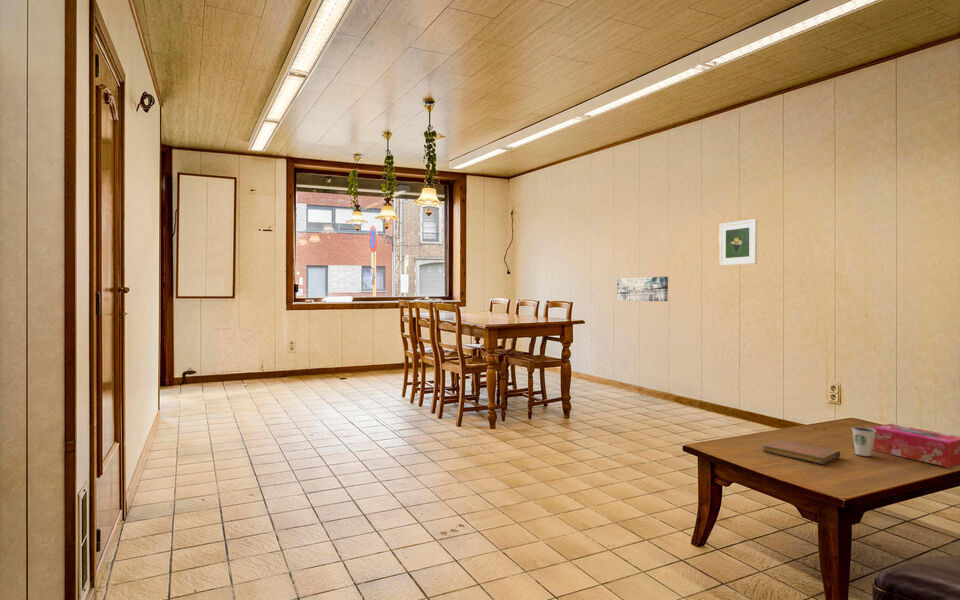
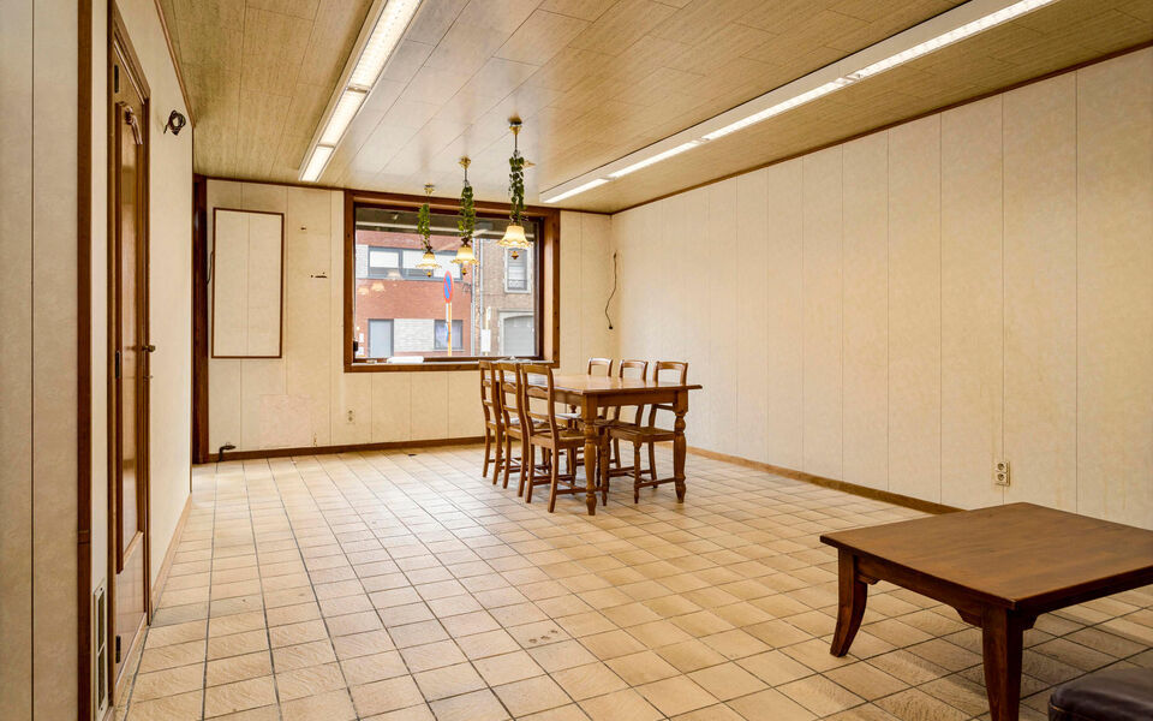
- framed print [718,218,758,267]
- dixie cup [851,426,876,457]
- tissue box [870,423,960,468]
- notebook [762,439,841,465]
- wall art [616,276,669,302]
